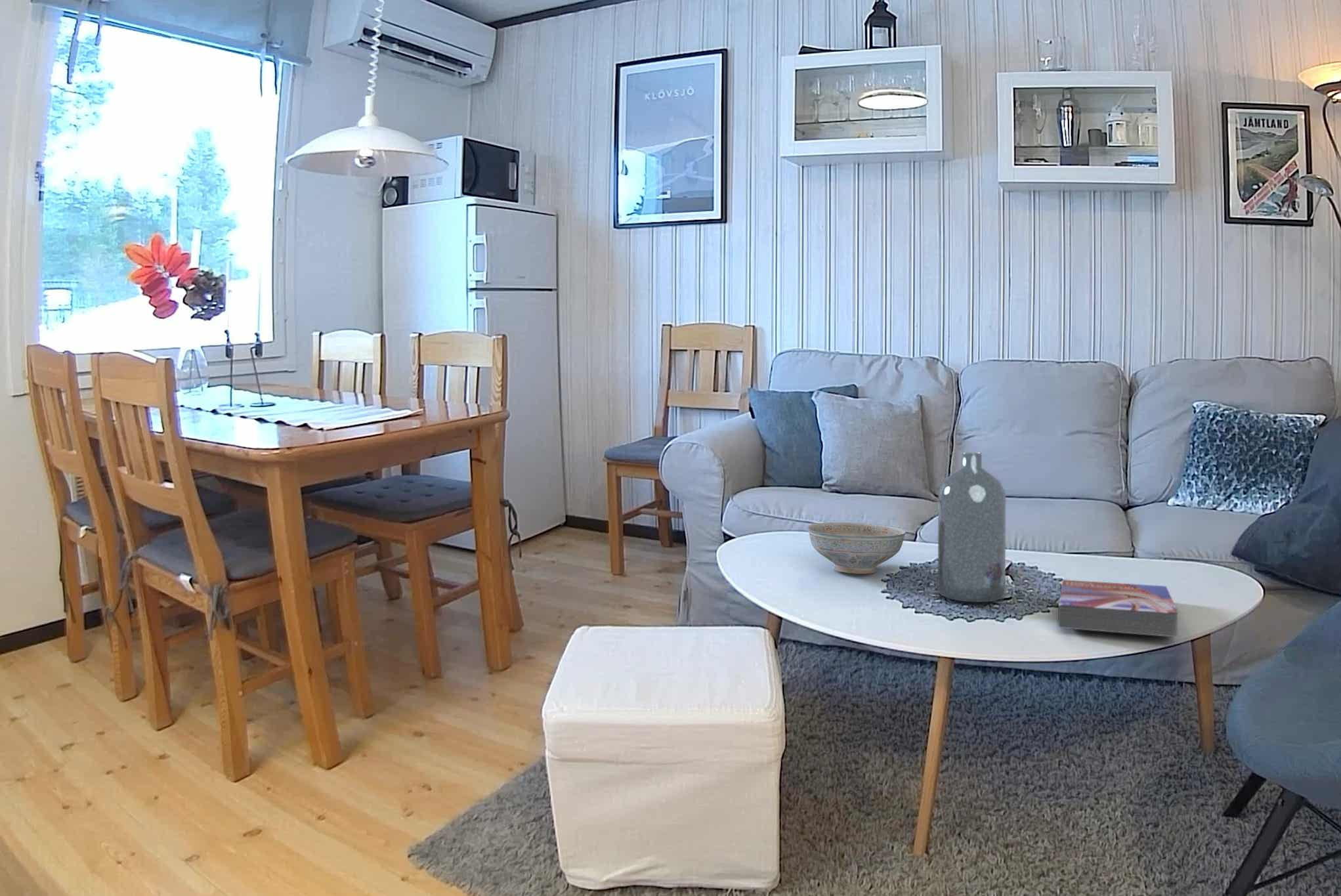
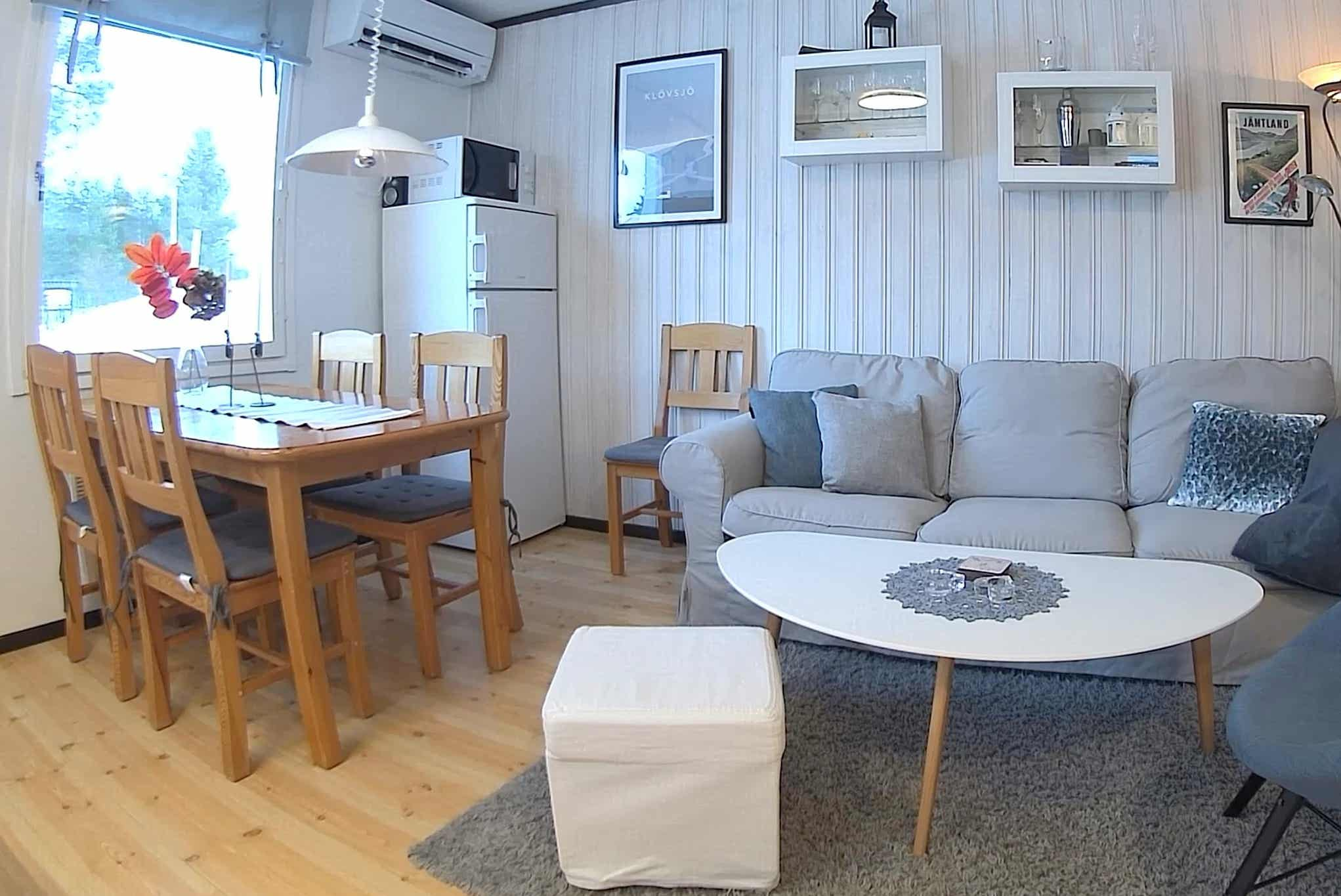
- textbook [1057,579,1180,638]
- bottle [937,452,1006,603]
- decorative bowl [807,522,906,574]
